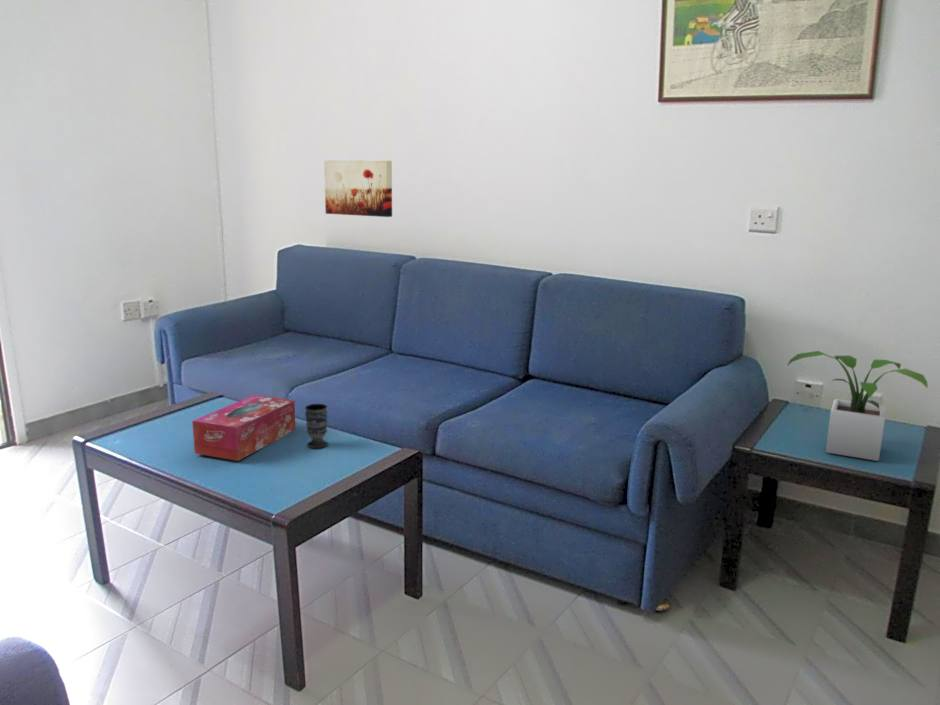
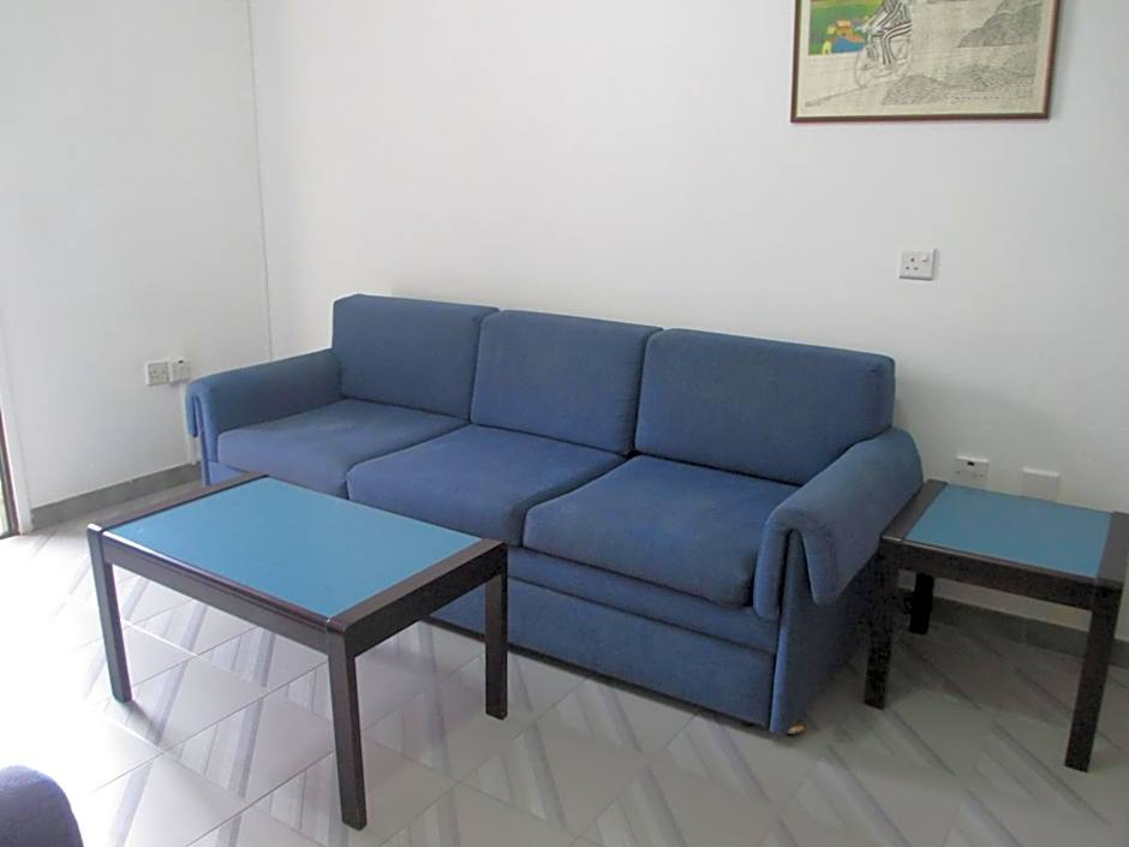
- potted plant [787,350,929,462]
- wall art [323,159,393,218]
- tissue box [191,394,297,462]
- cup [304,403,329,449]
